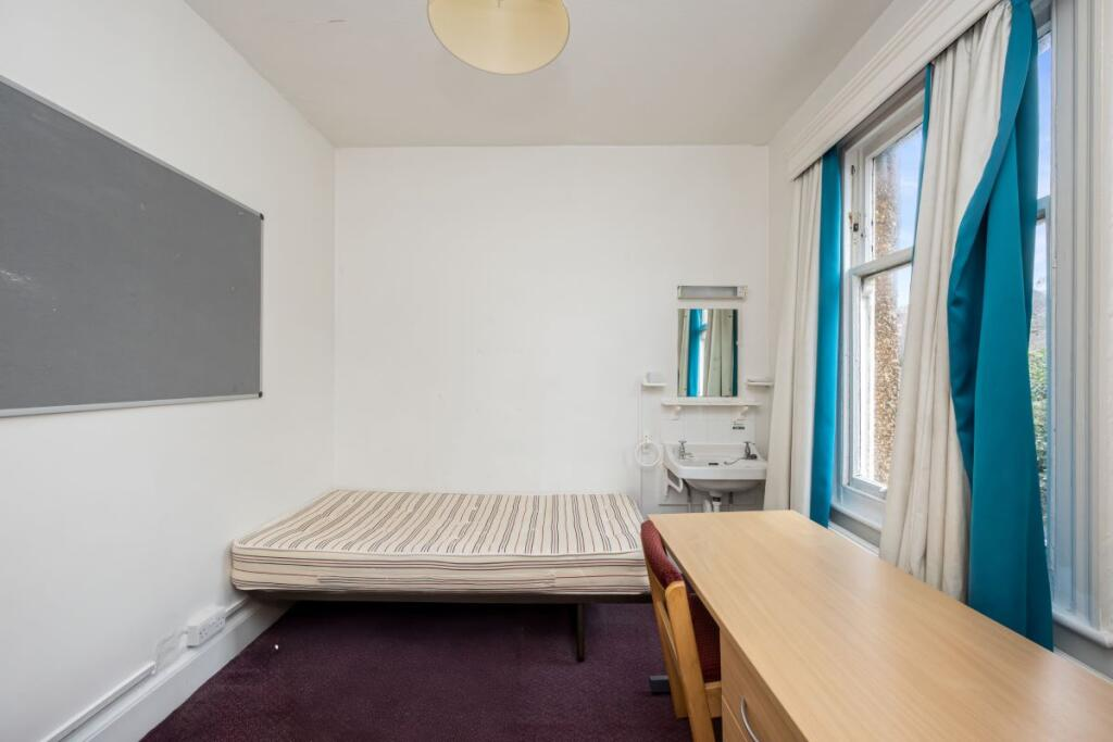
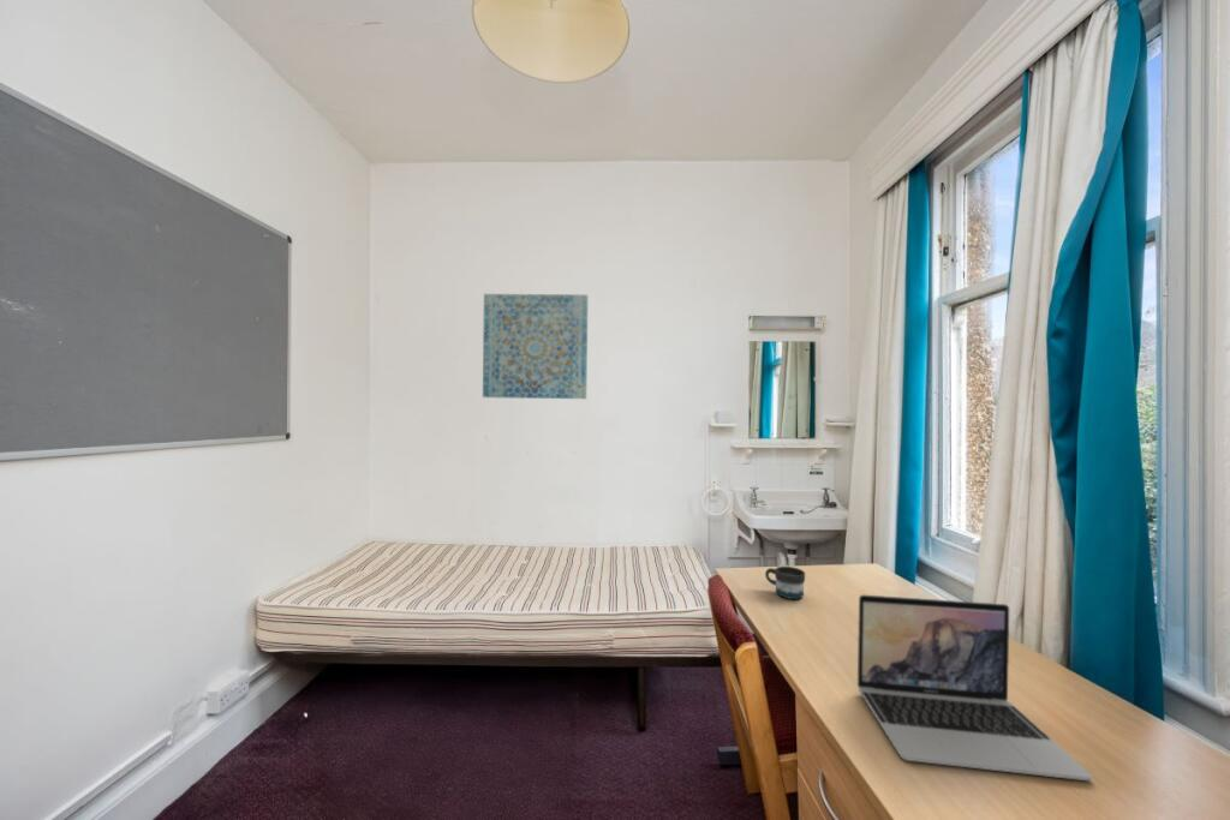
+ laptop [856,593,1093,782]
+ wall art [482,293,589,400]
+ mug [764,565,806,600]
